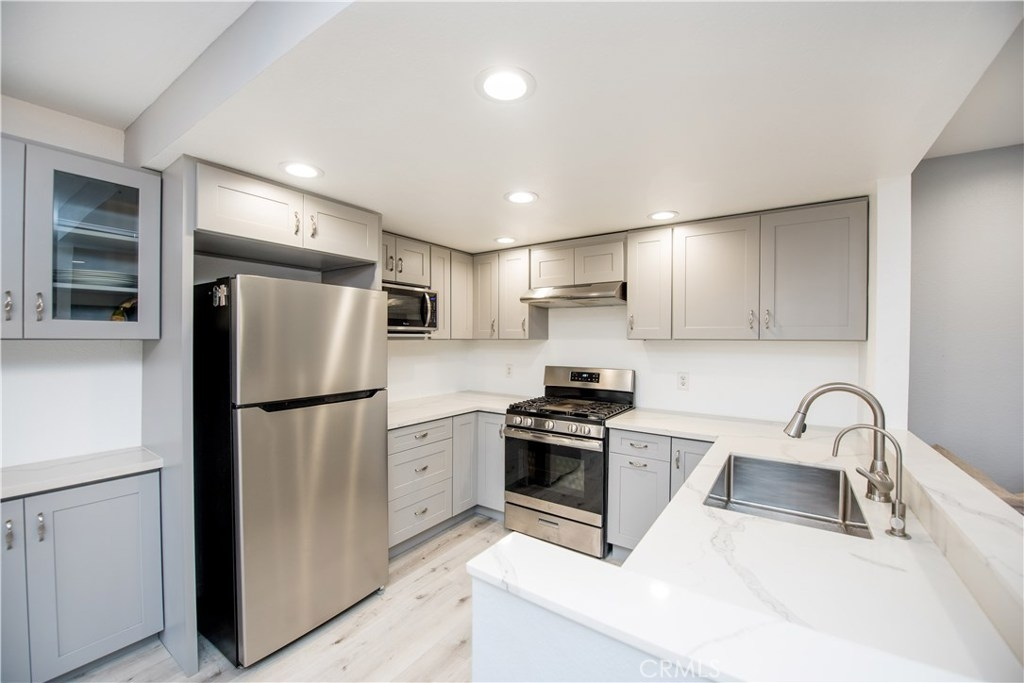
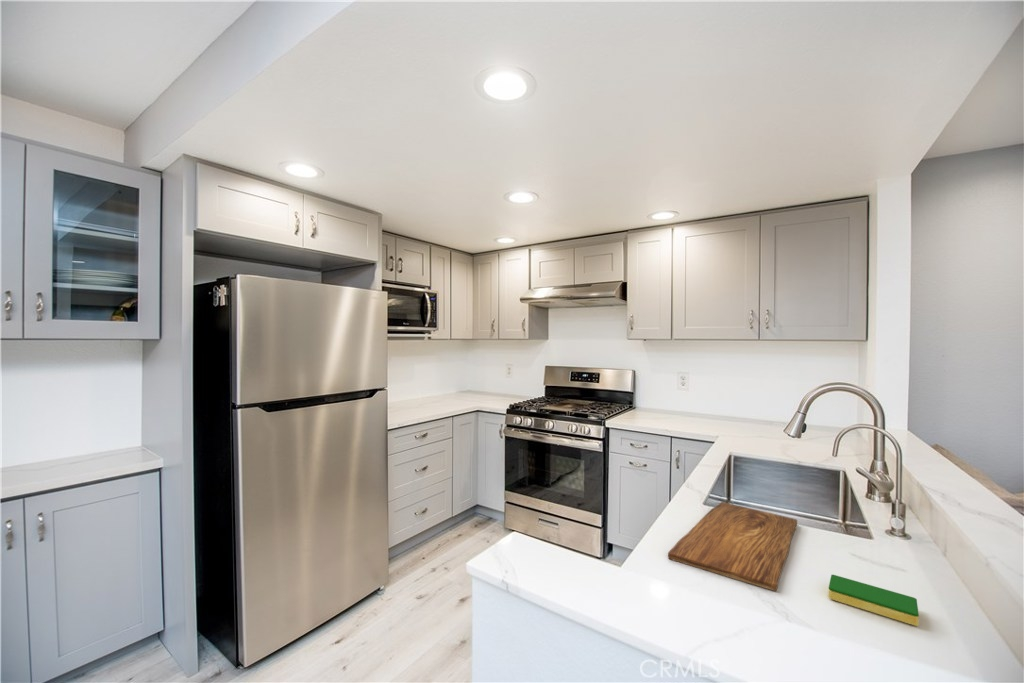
+ dish sponge [828,574,920,627]
+ cutting board [667,501,798,592]
